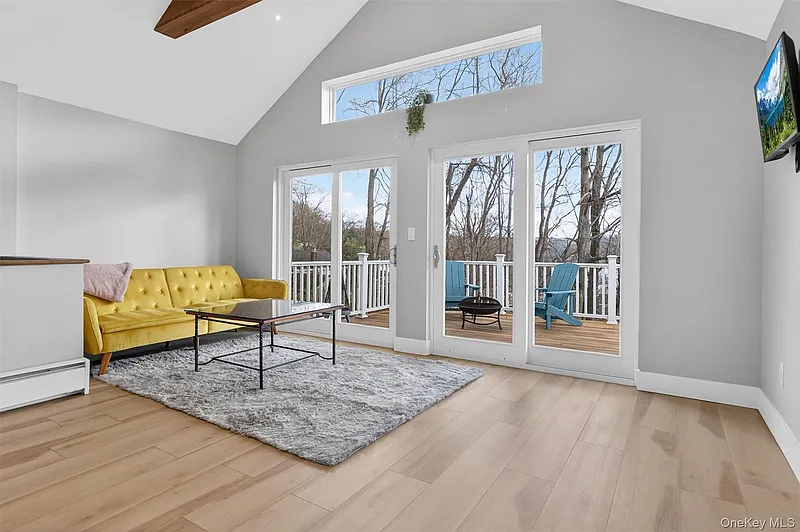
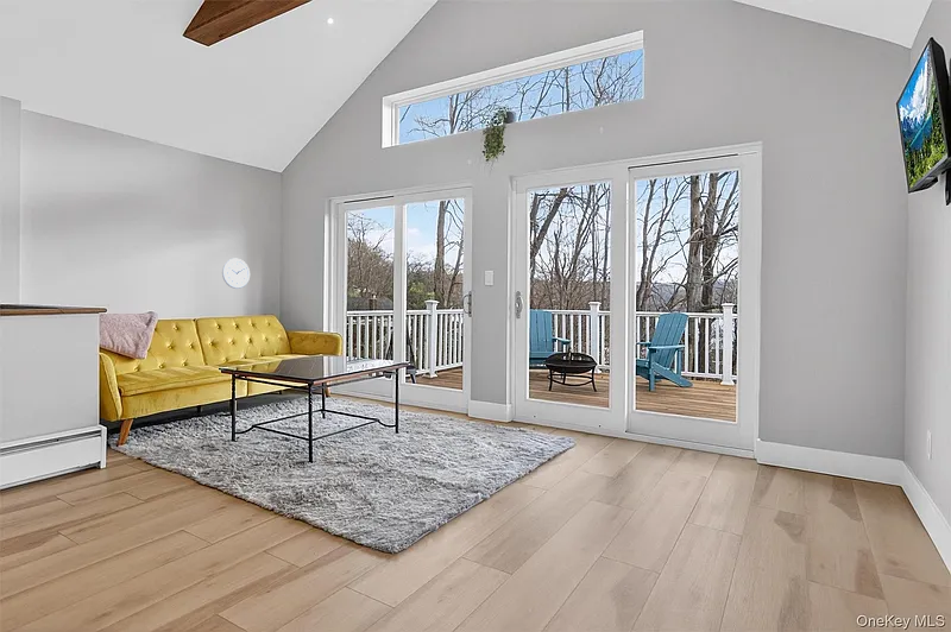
+ wall clock [221,258,251,290]
